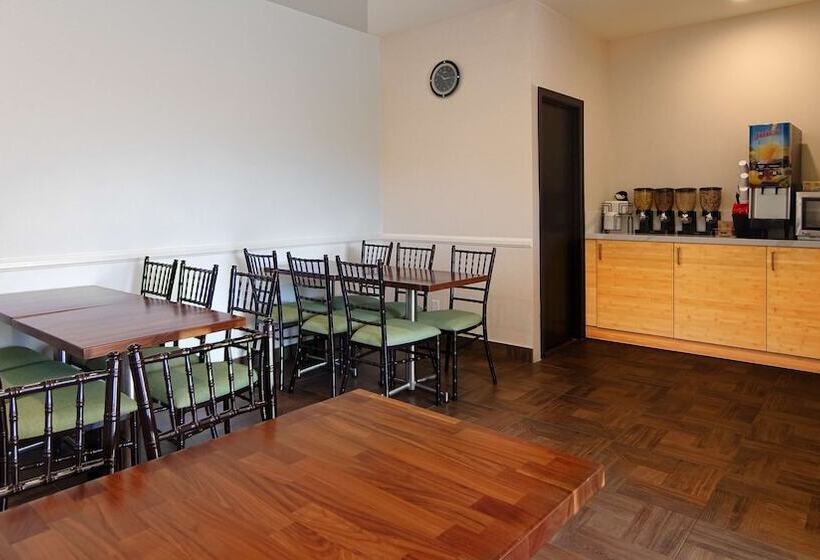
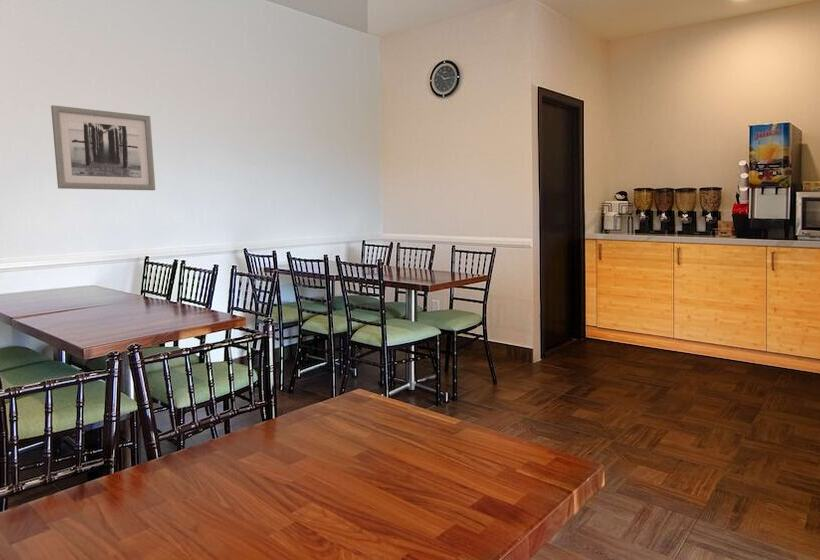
+ wall art [50,104,156,191]
